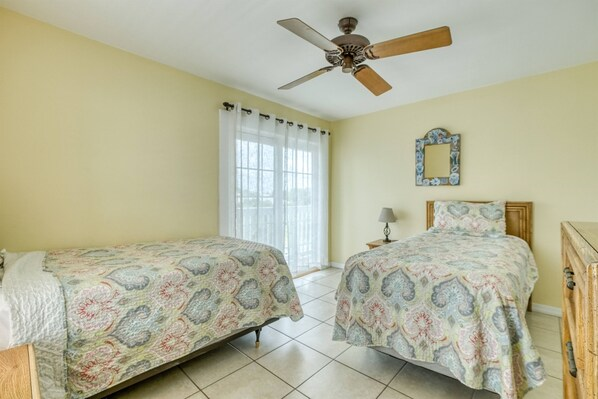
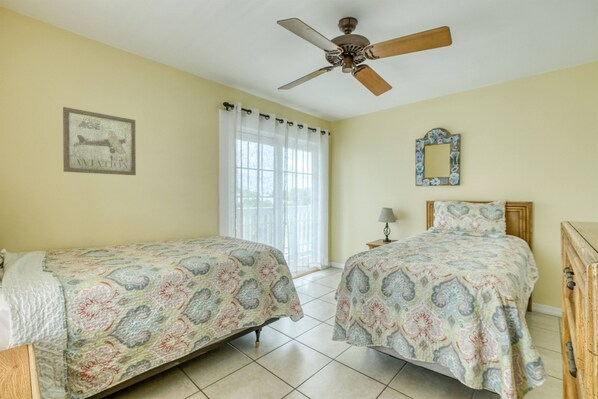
+ wall art [62,106,137,176]
